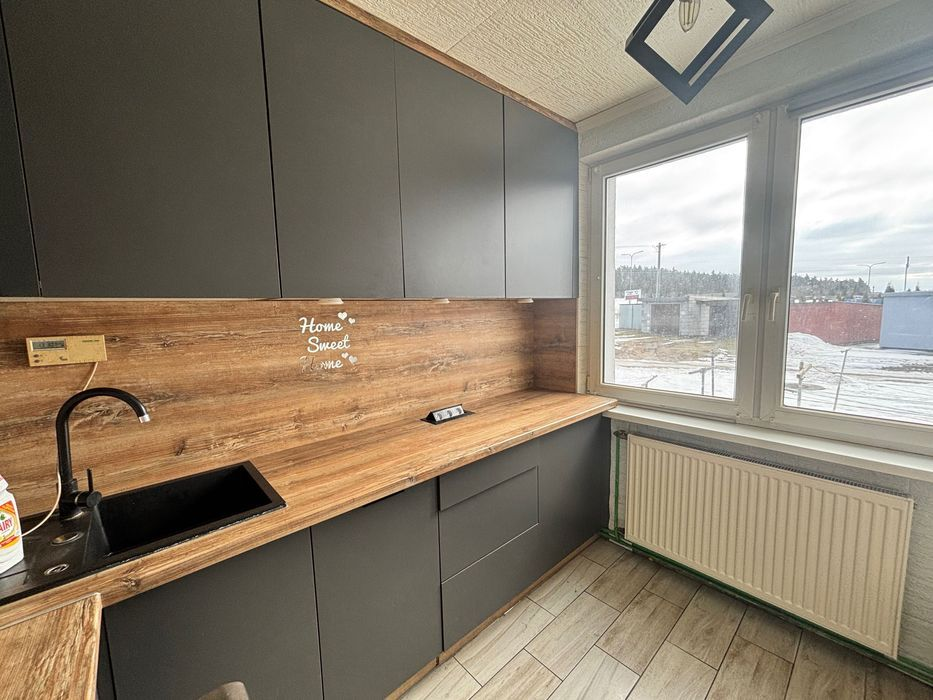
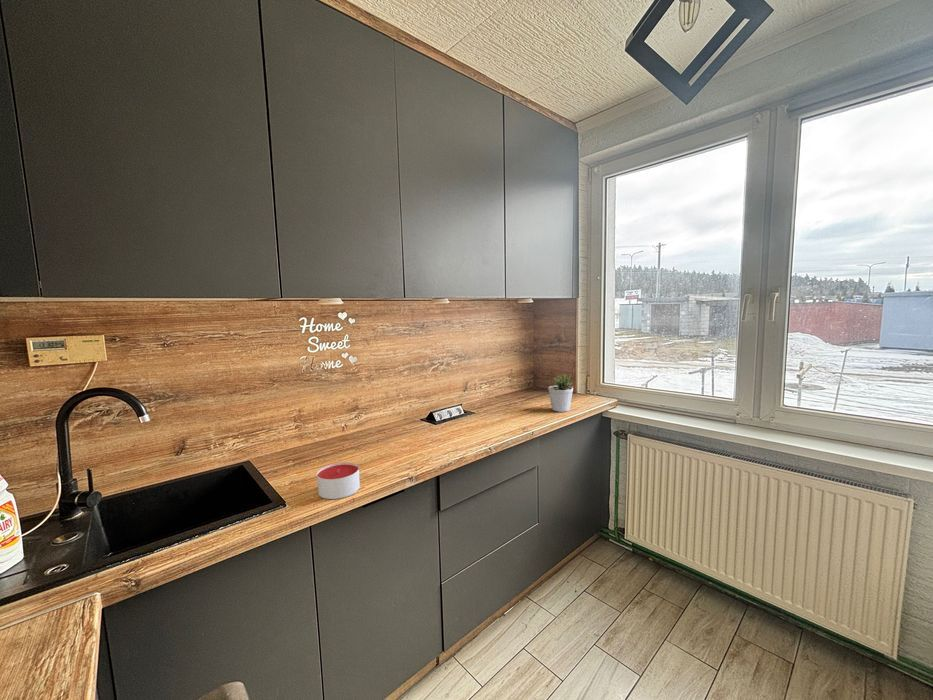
+ candle [316,462,361,500]
+ potted plant [547,374,574,413]
